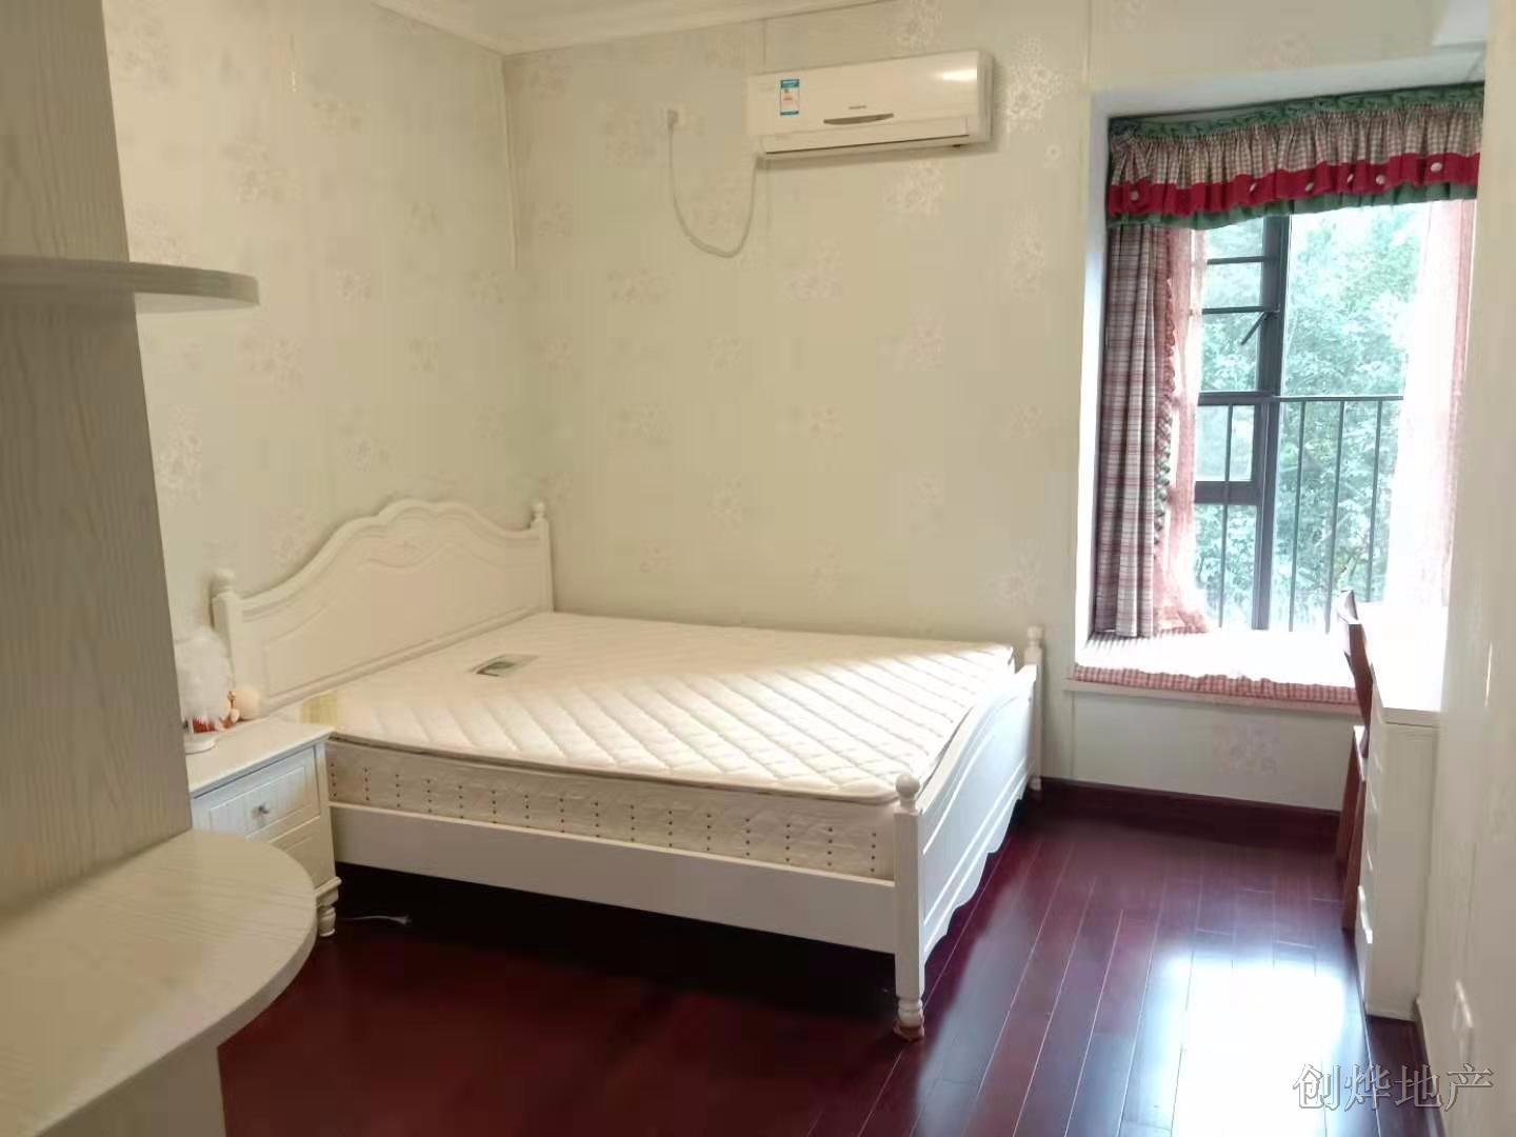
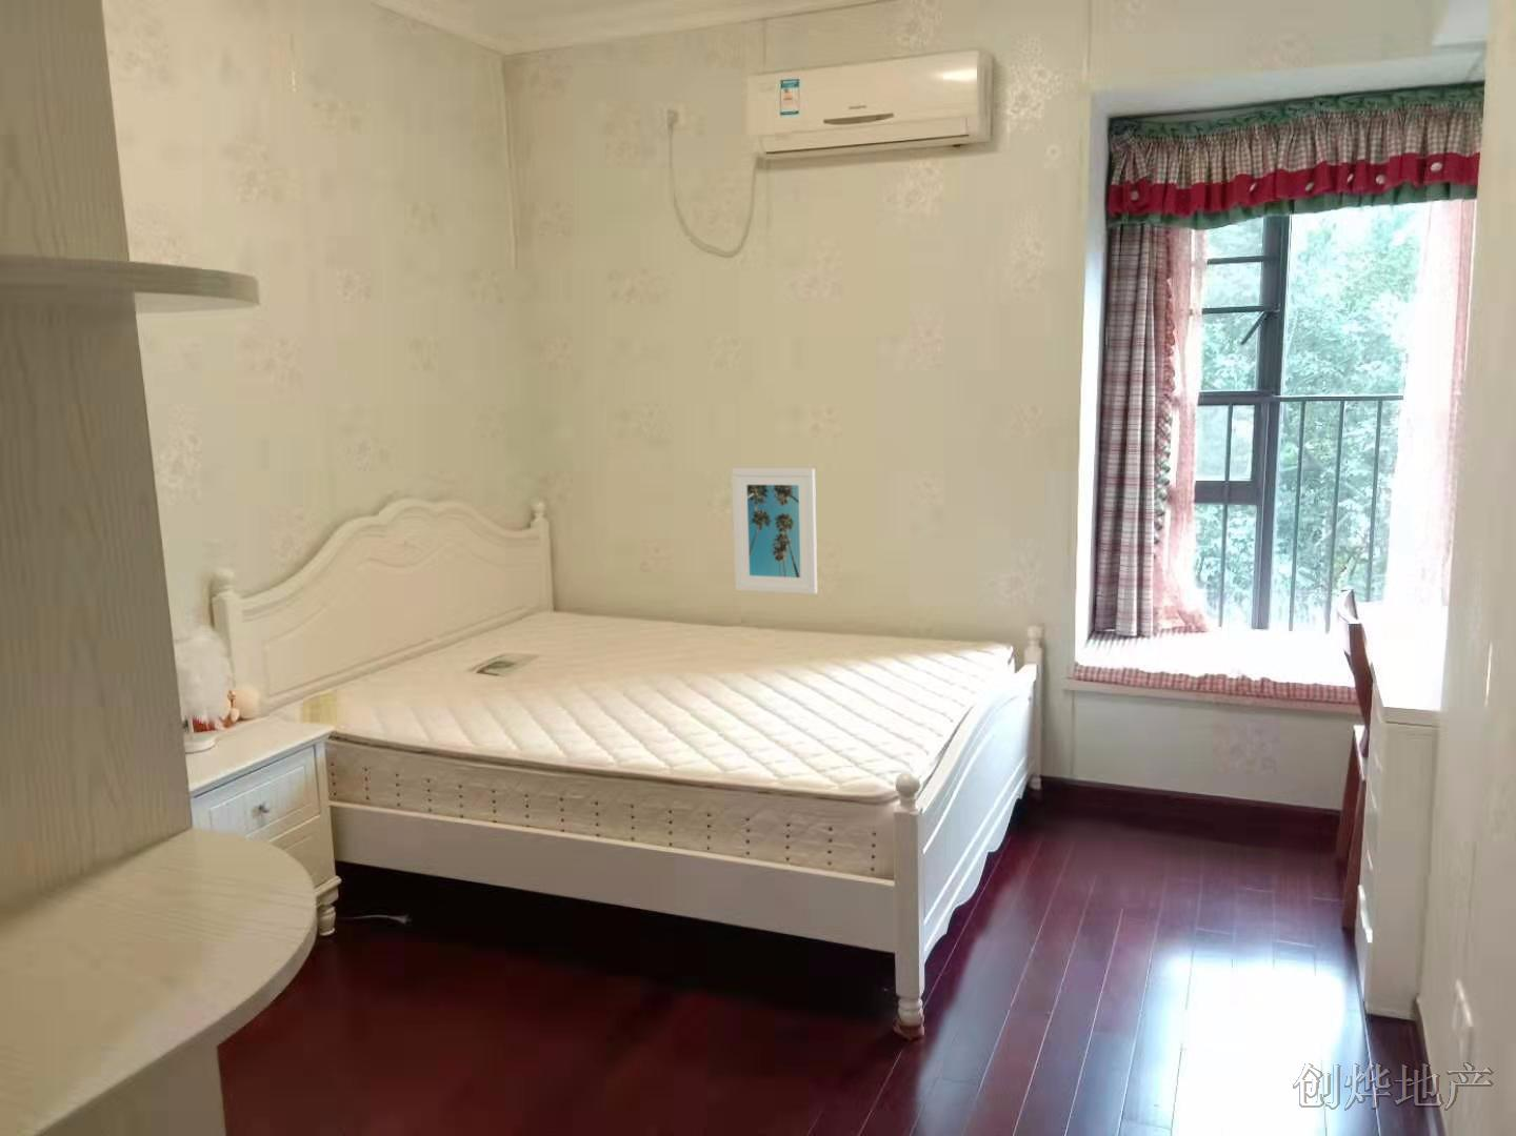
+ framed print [731,467,818,595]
